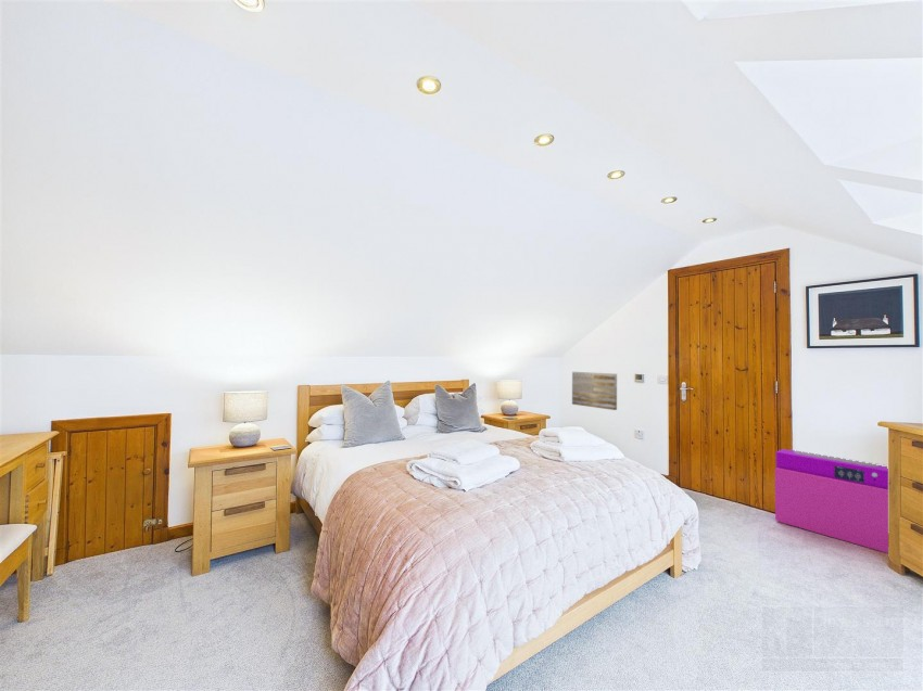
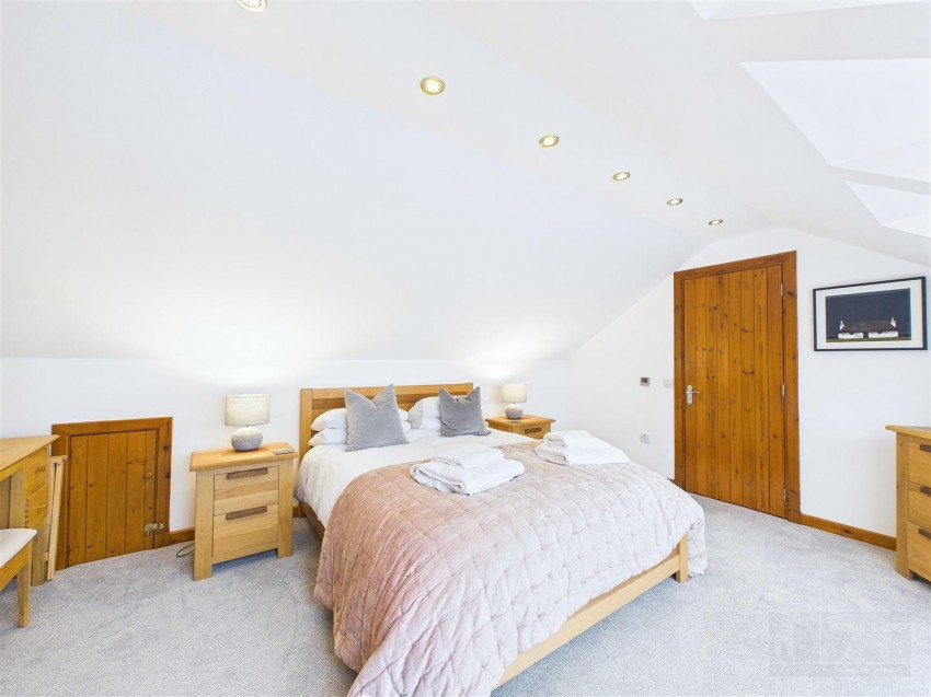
- wall art [571,371,618,411]
- air purifier [774,448,889,554]
